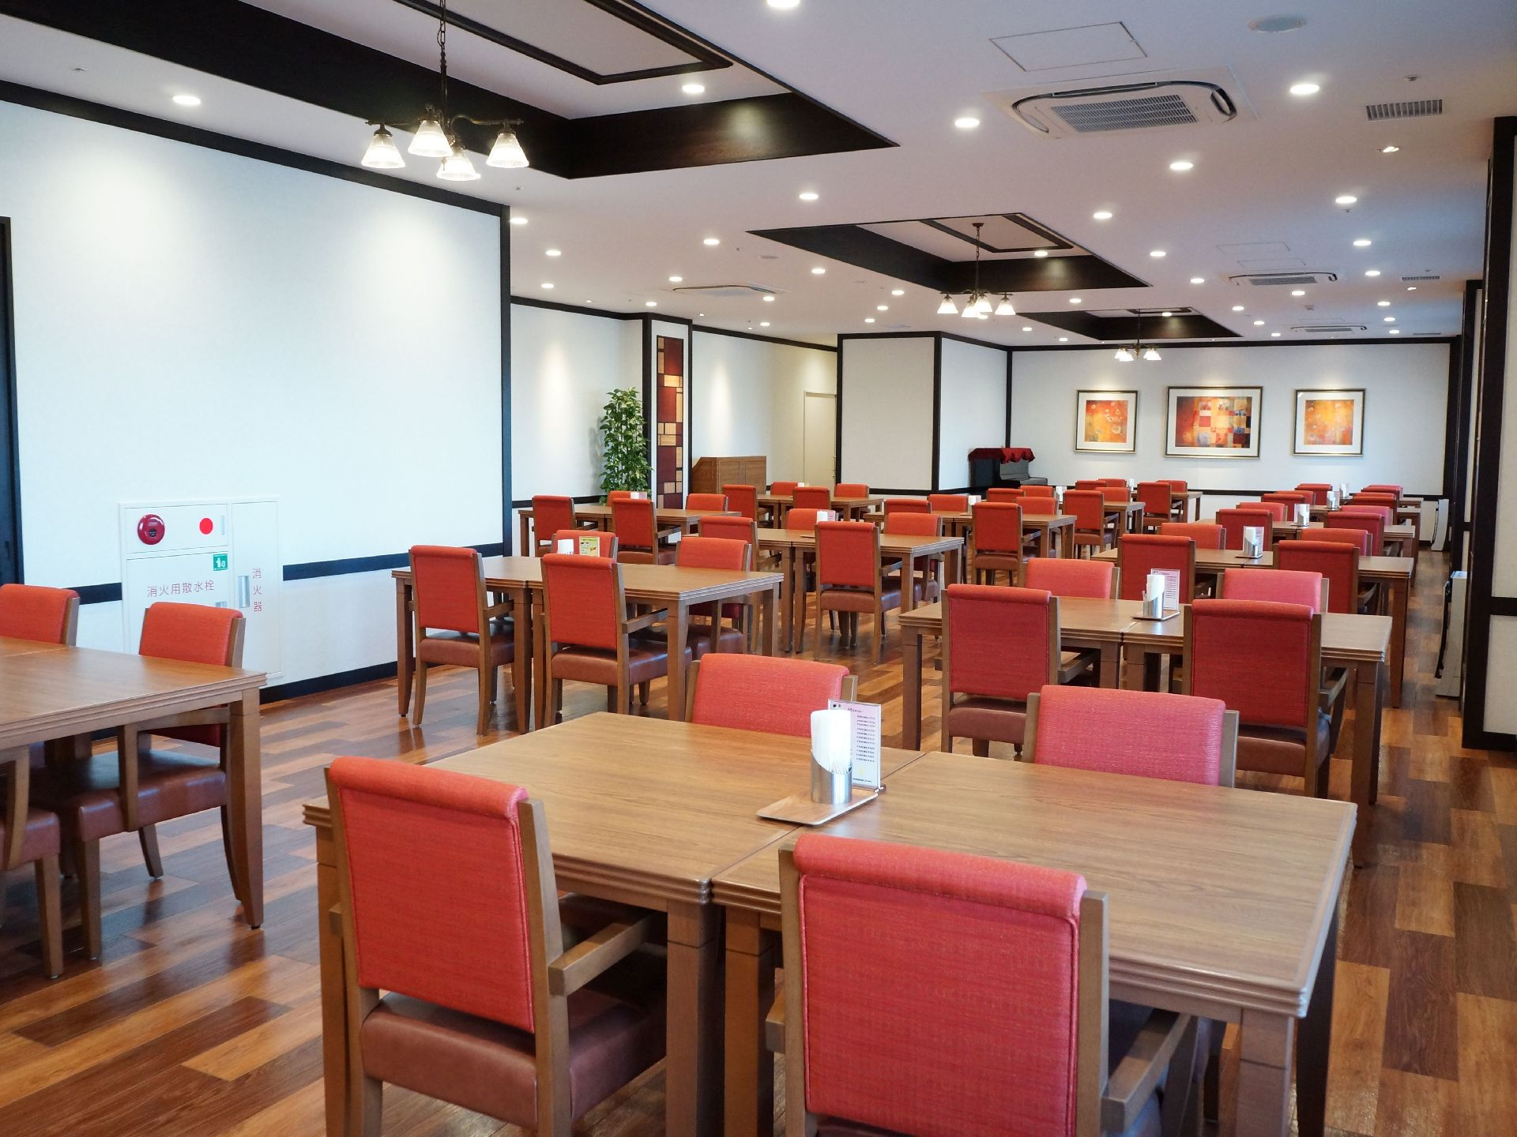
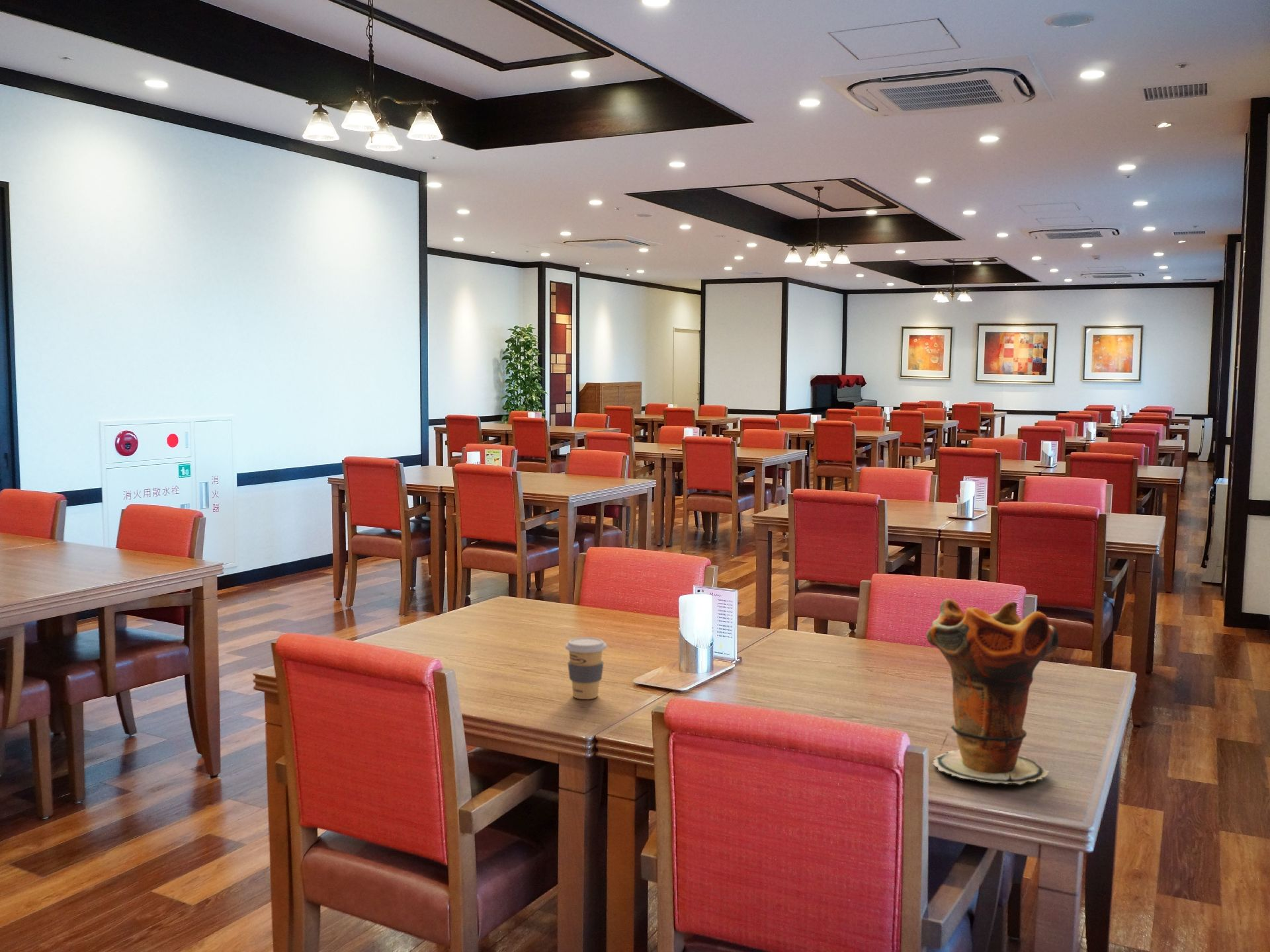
+ decorative vase [925,598,1060,785]
+ coffee cup [564,637,607,700]
